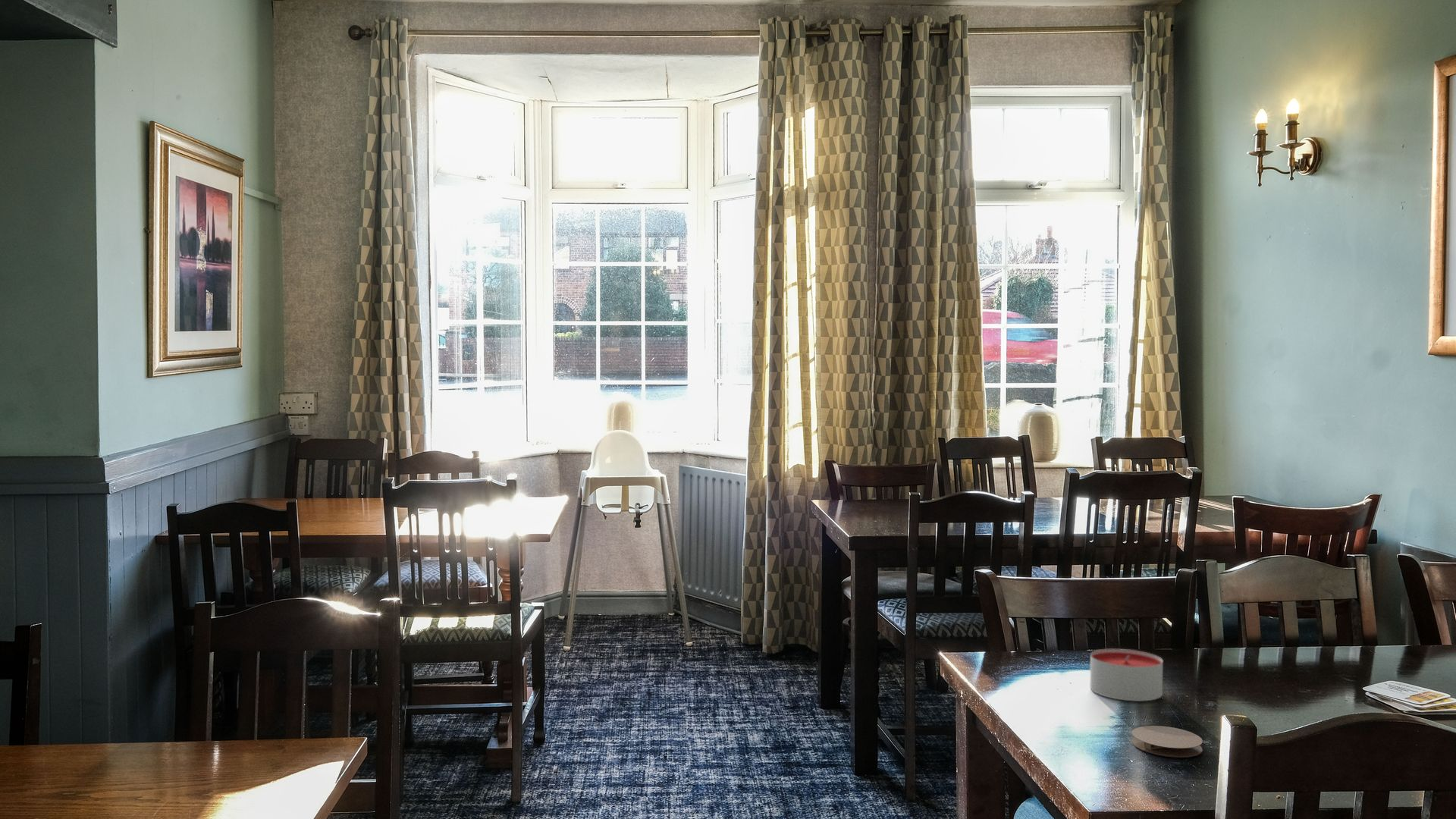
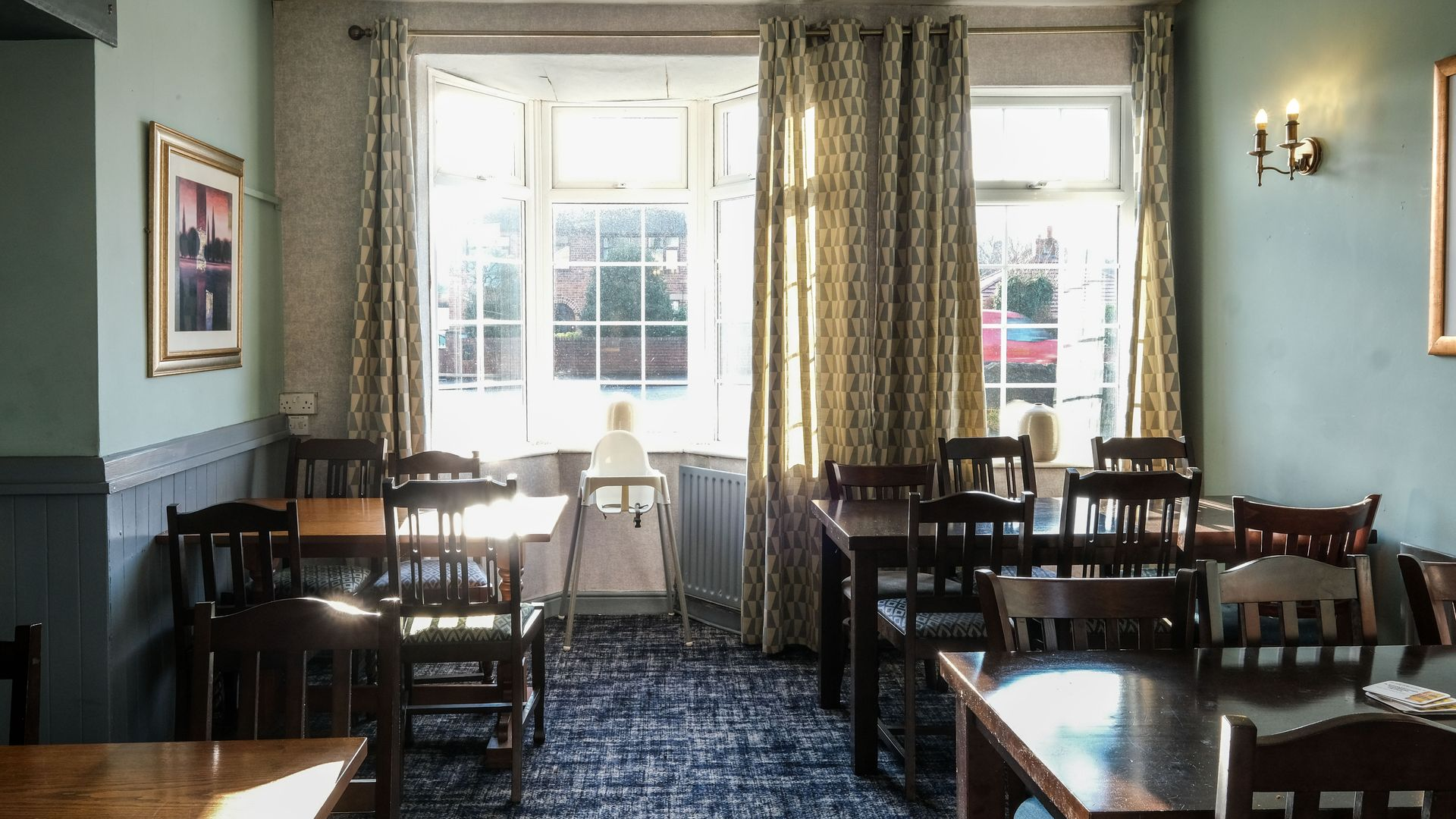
- candle [1089,648,1163,702]
- coaster [1131,725,1203,758]
